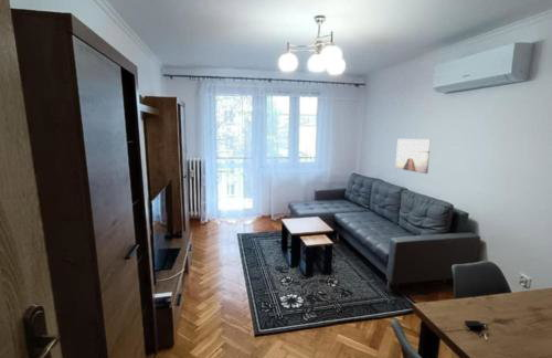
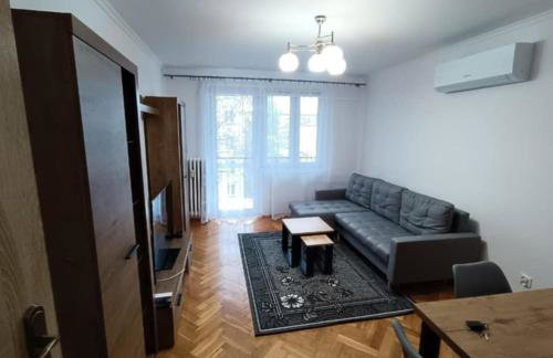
- wall art [394,138,432,175]
